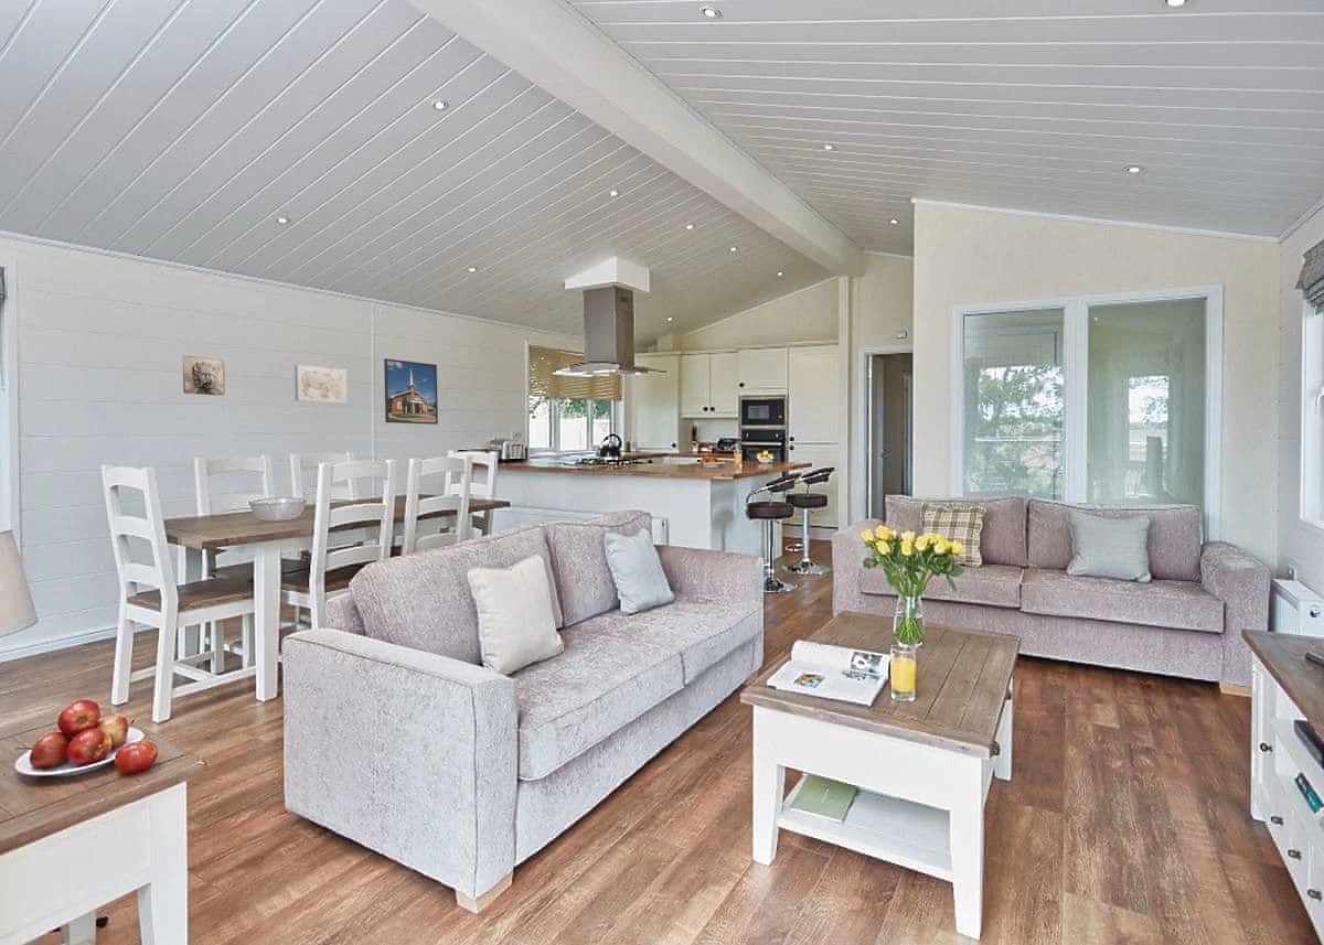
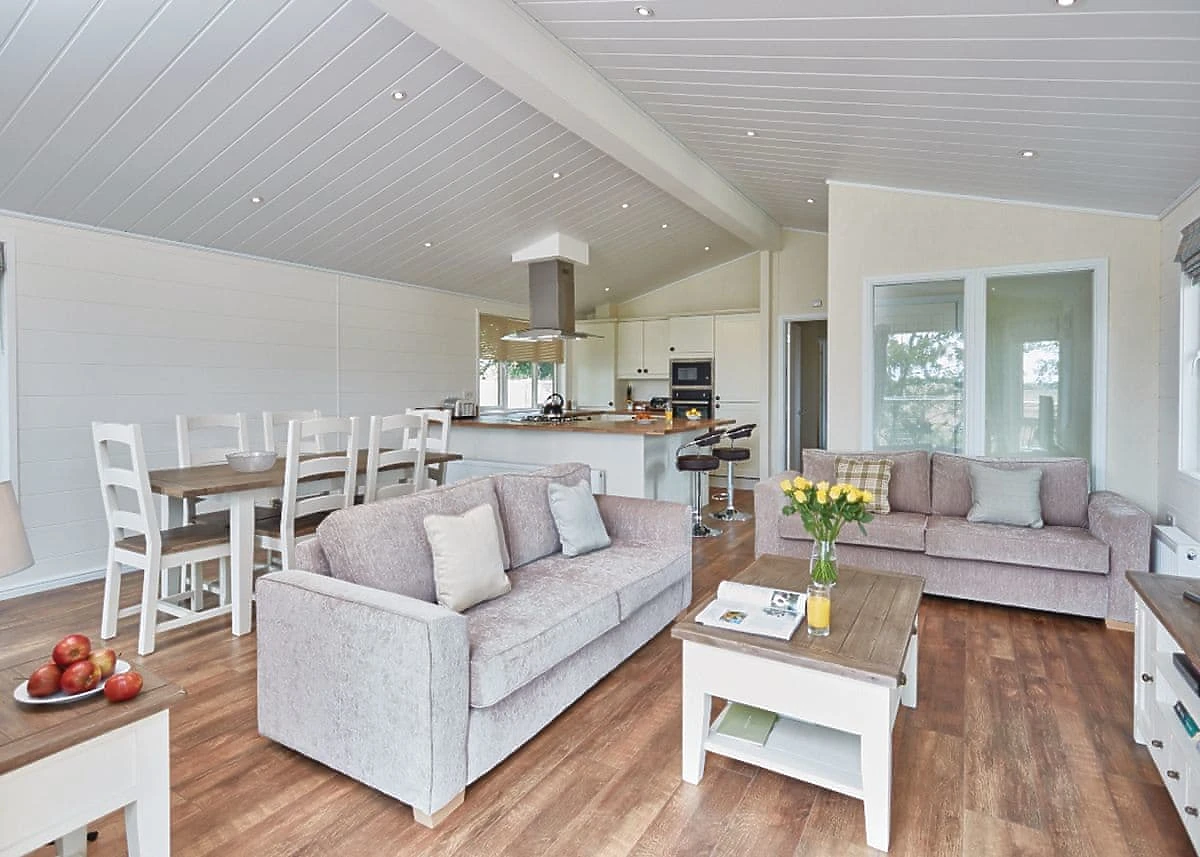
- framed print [383,357,439,426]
- wall relief [182,355,226,397]
- wall art [293,364,348,405]
